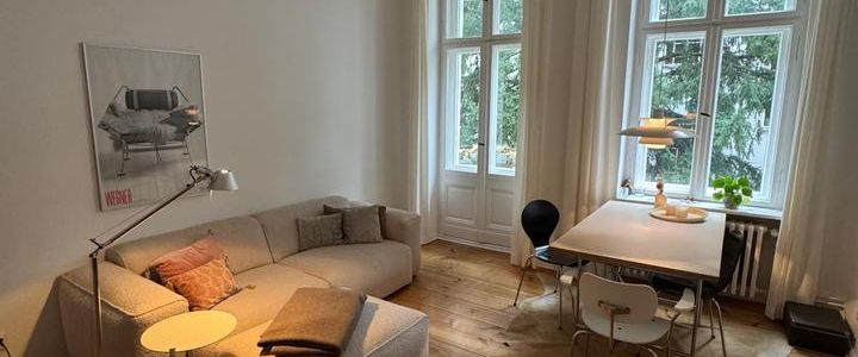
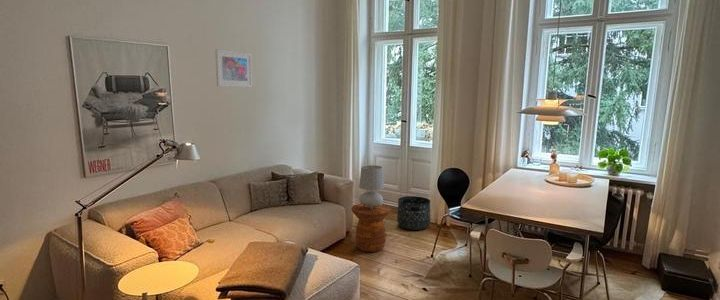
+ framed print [214,48,253,88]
+ table lamp [358,164,385,209]
+ basket [396,195,432,231]
+ side table [351,203,392,253]
